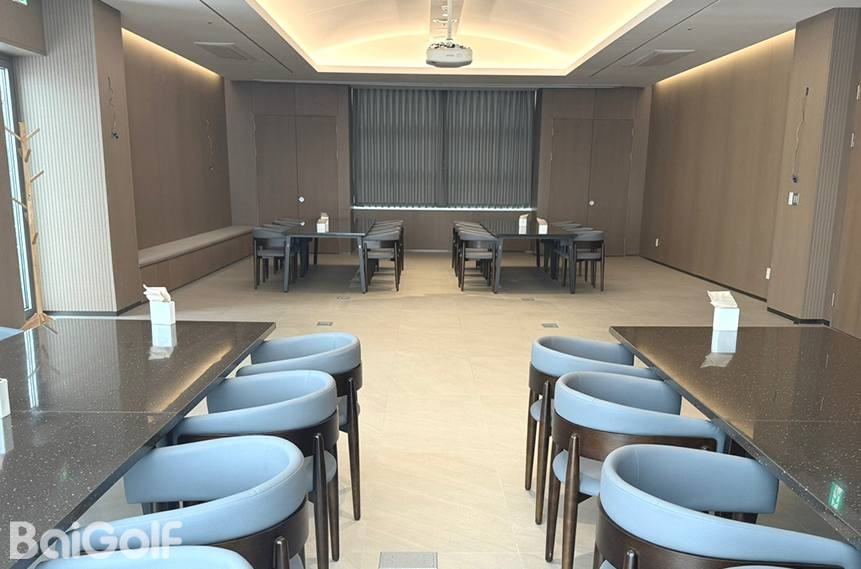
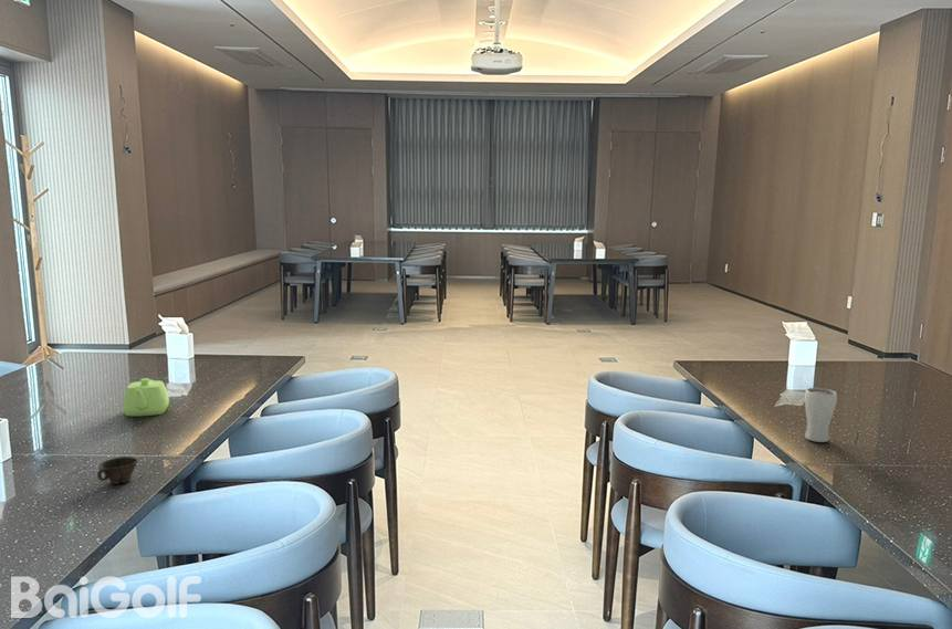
+ cup [96,455,139,485]
+ drinking glass [804,387,838,443]
+ teapot [122,377,170,417]
